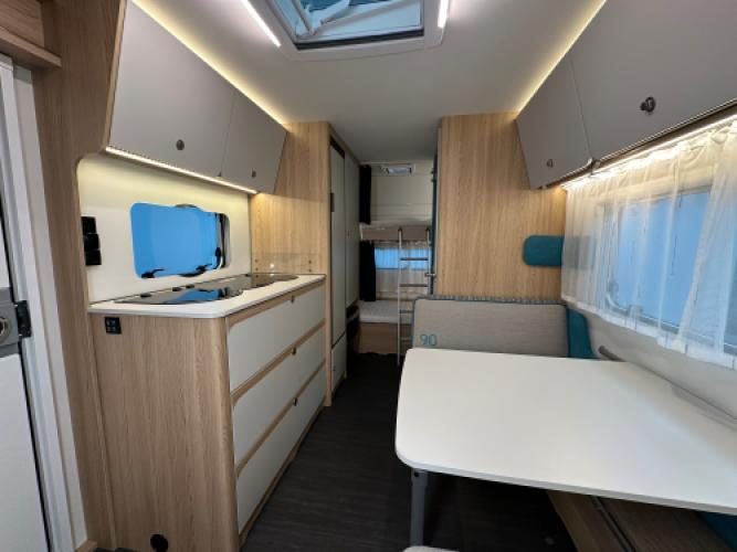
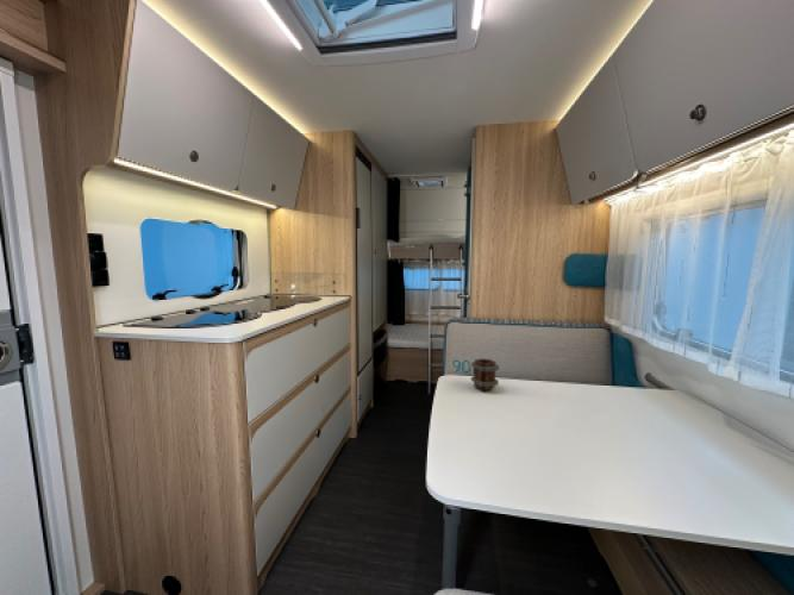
+ mug [470,357,500,392]
